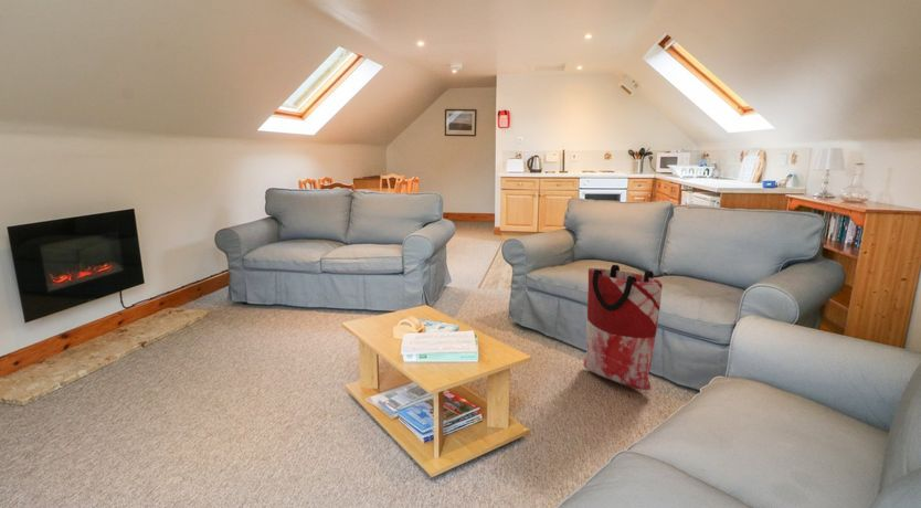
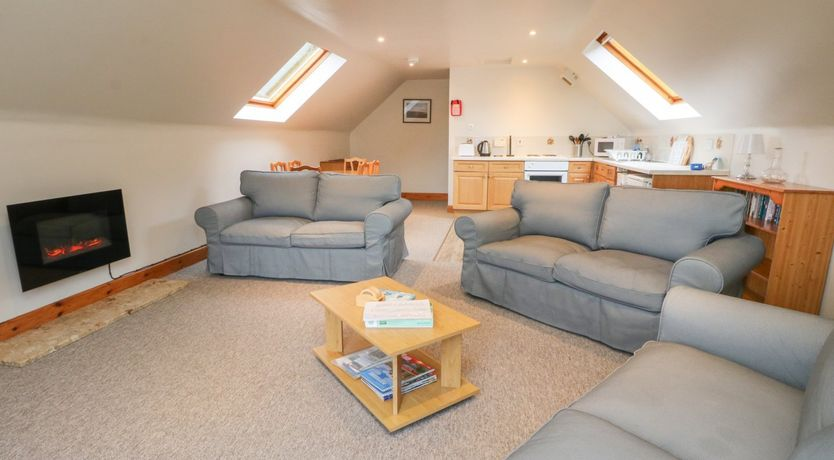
- bag [582,264,664,391]
